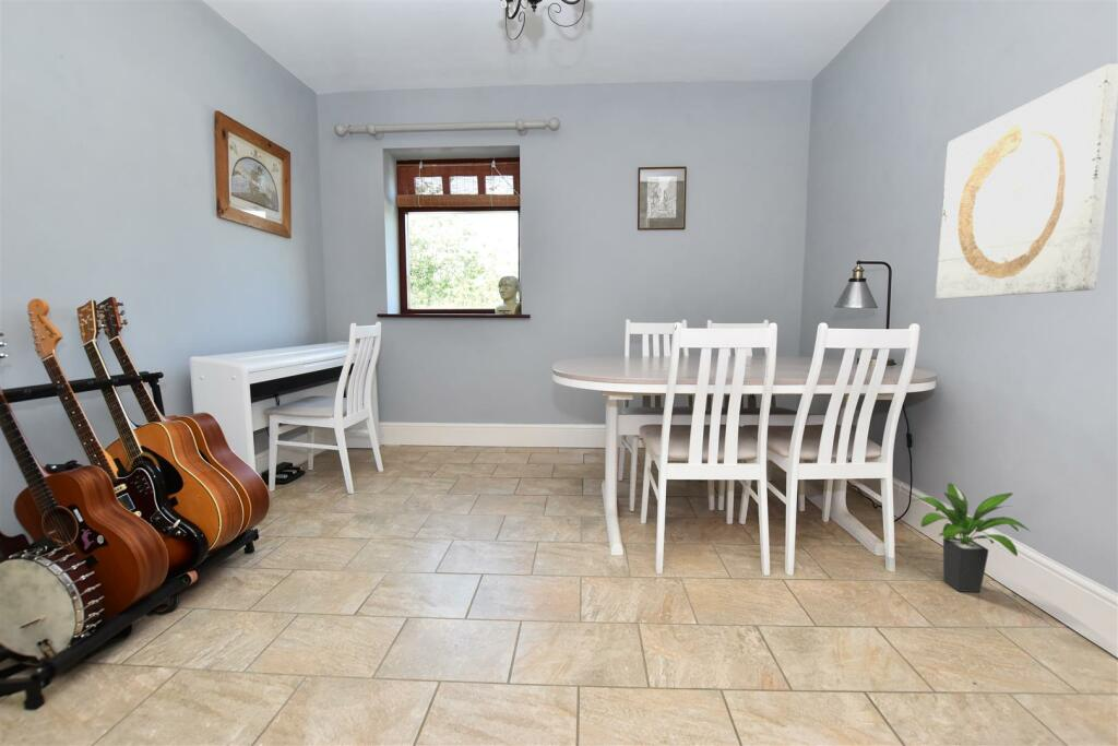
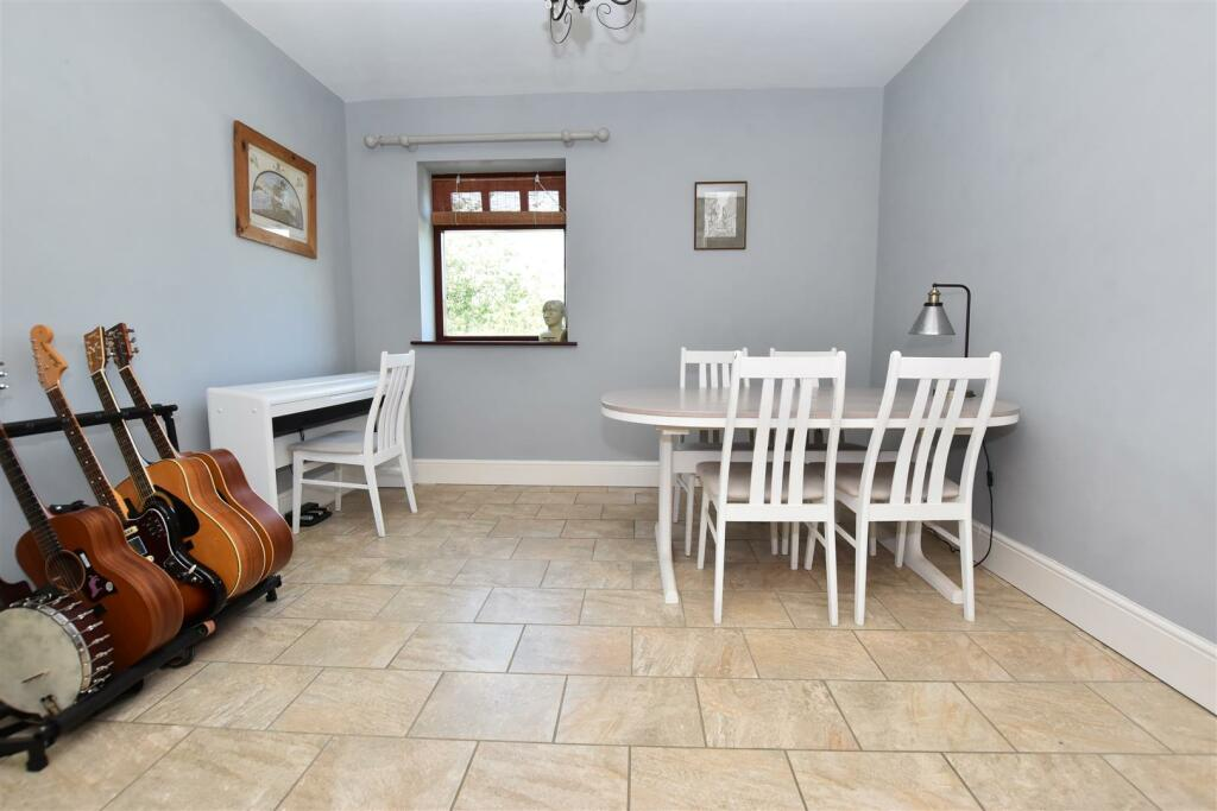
- wall art [935,63,1118,300]
- potted plant [909,482,1032,593]
